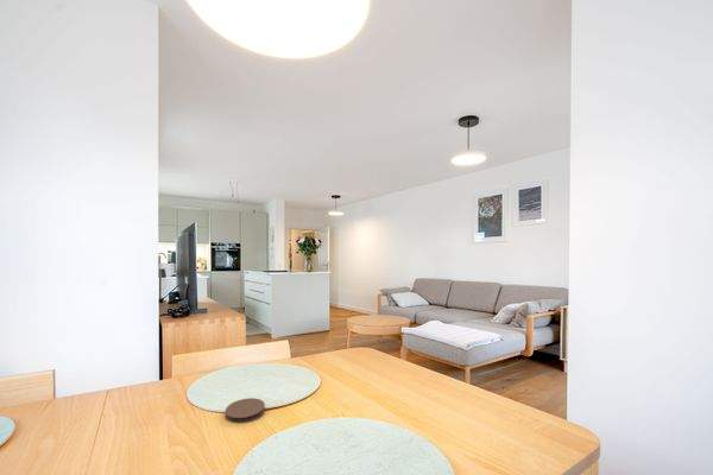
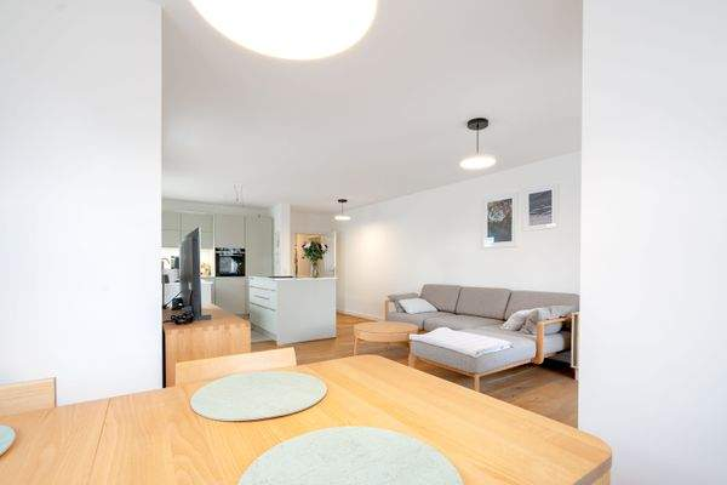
- coaster [225,397,266,424]
